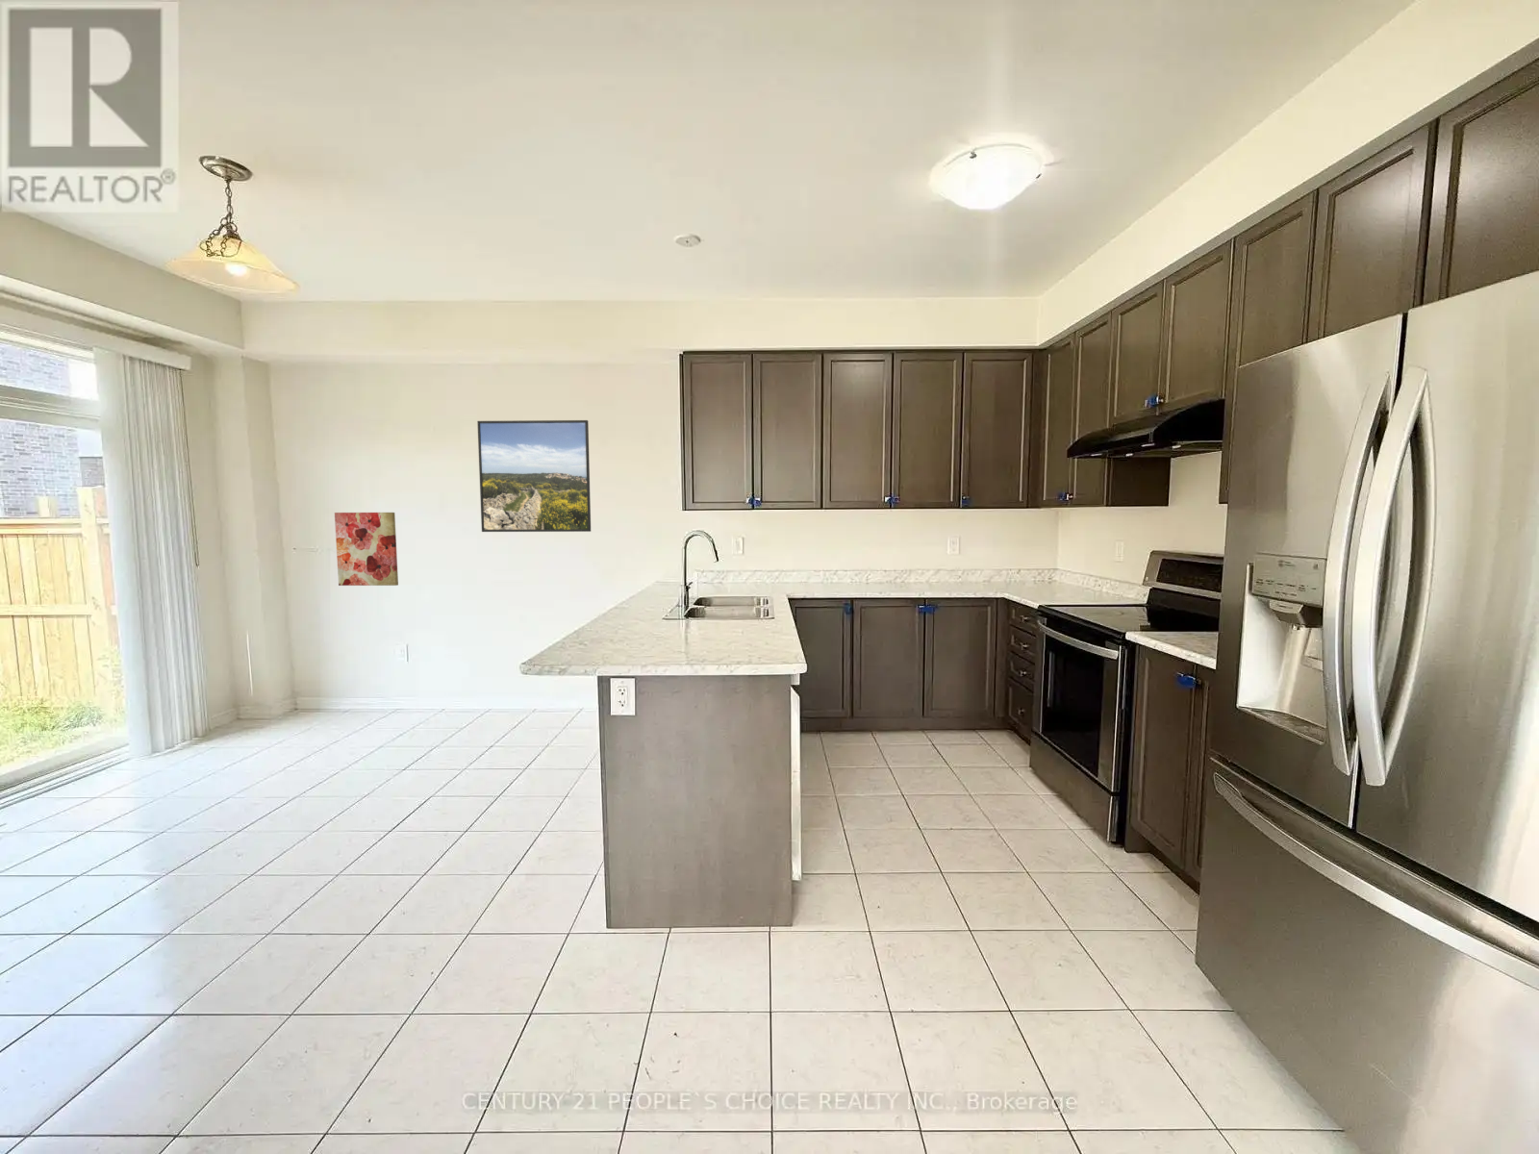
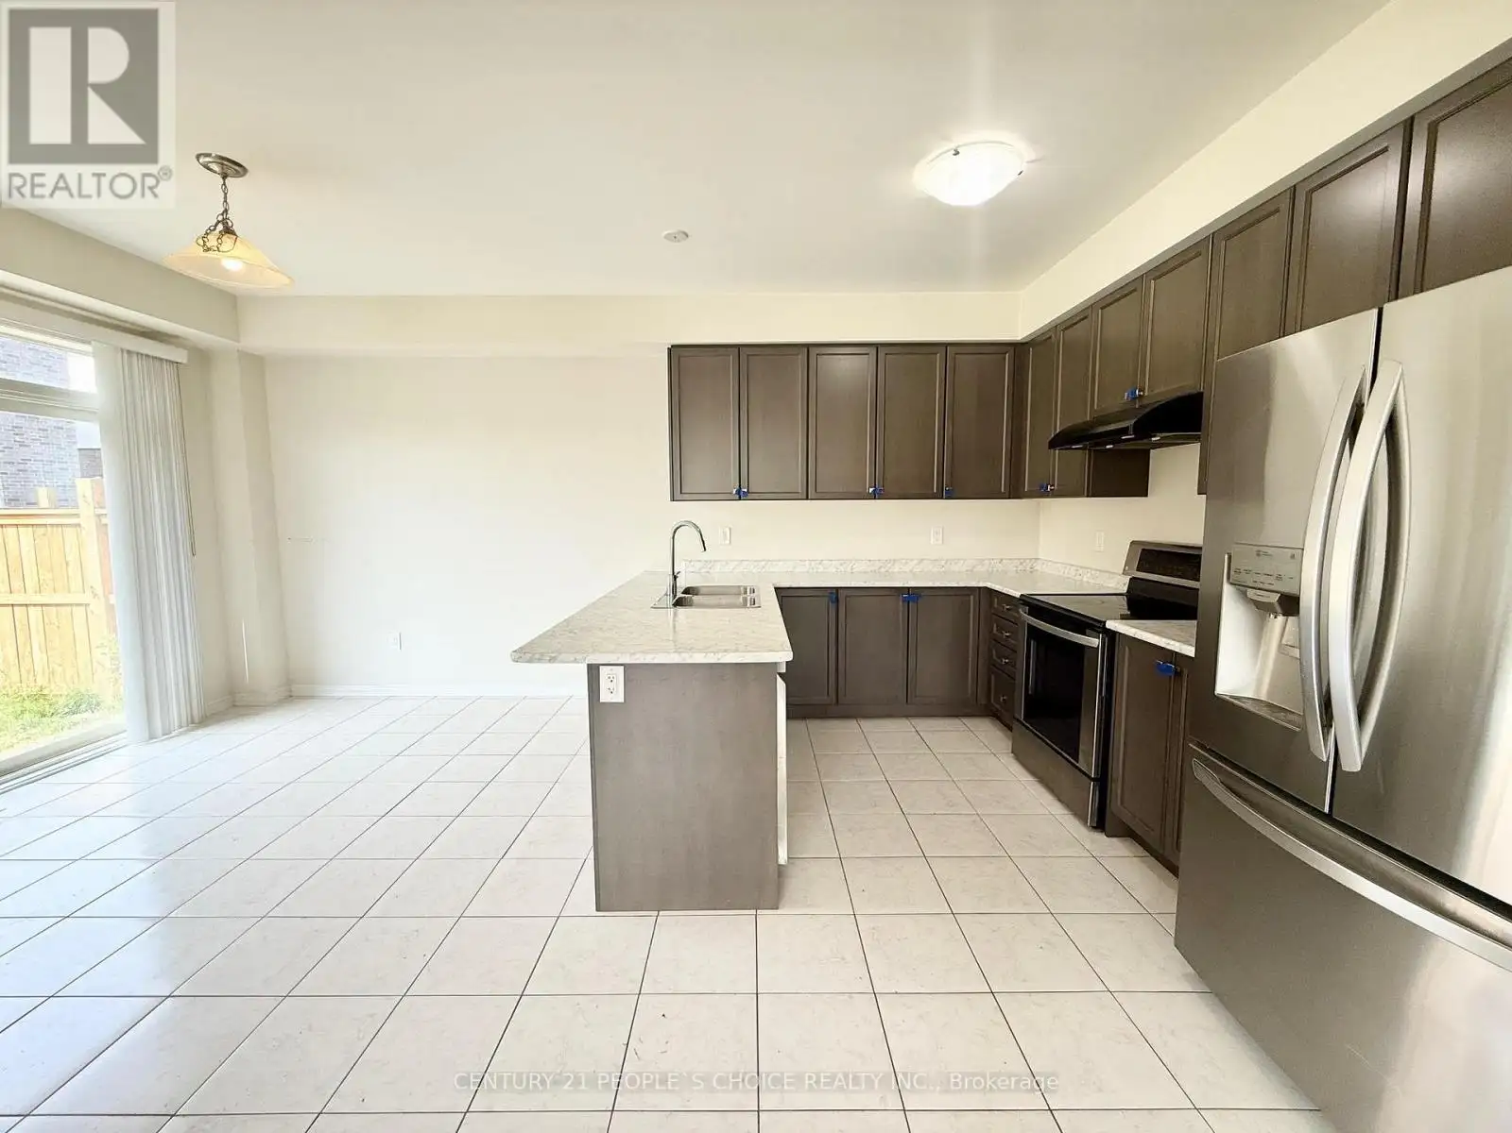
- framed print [476,419,591,533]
- wall art [333,512,399,587]
